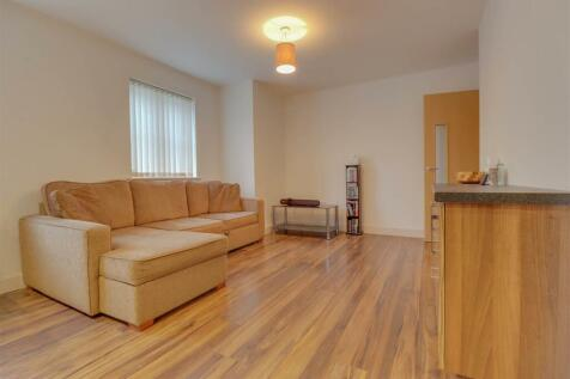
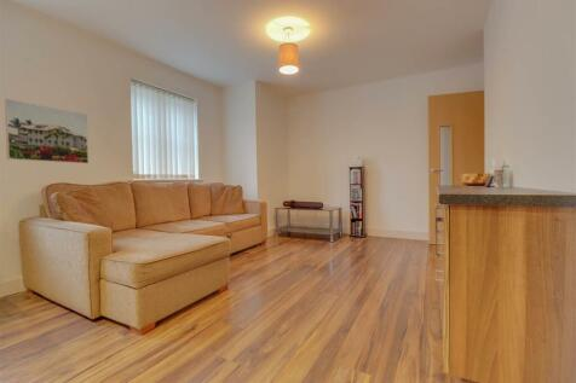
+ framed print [4,98,90,164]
